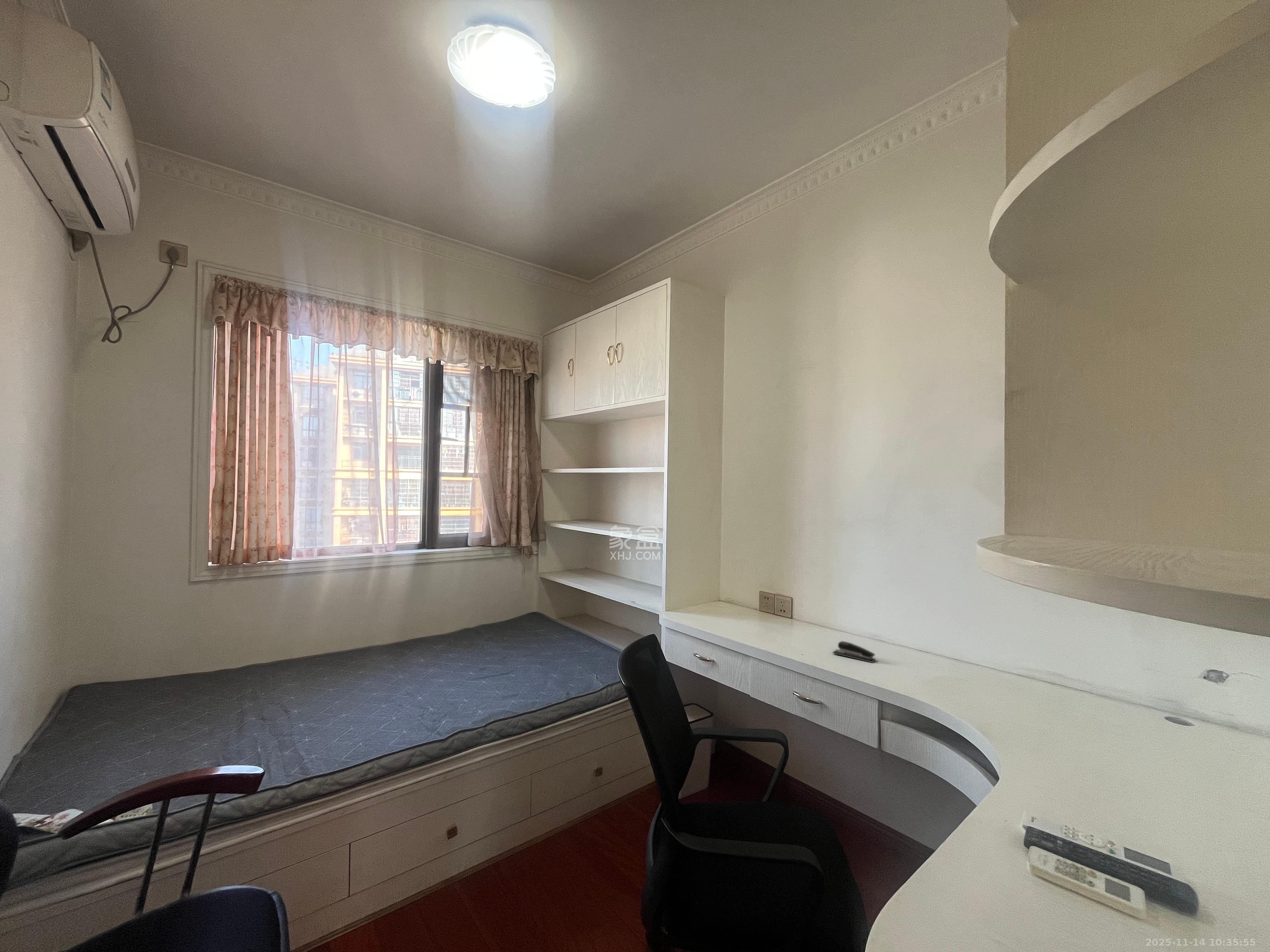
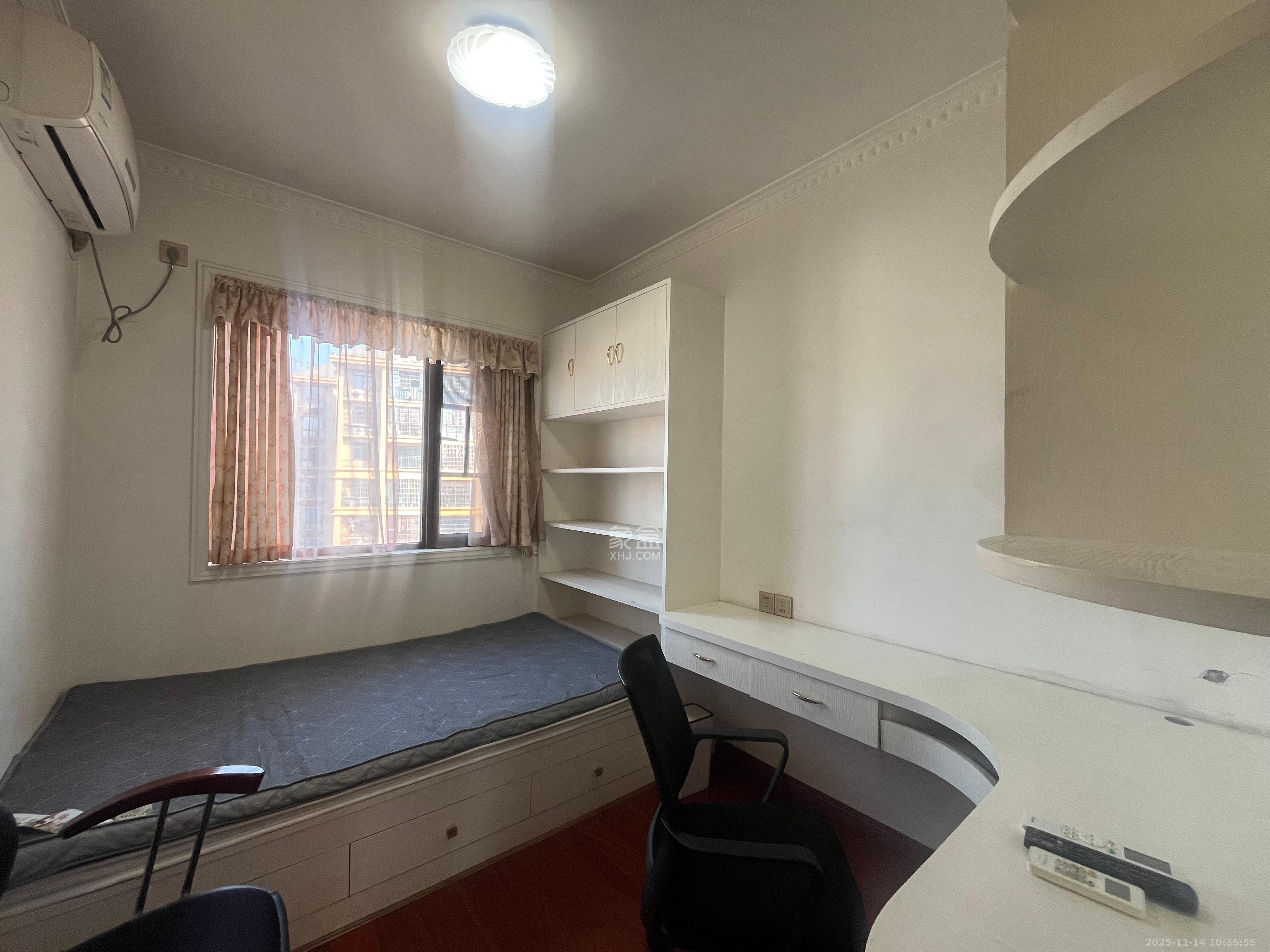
- stapler [832,641,876,663]
